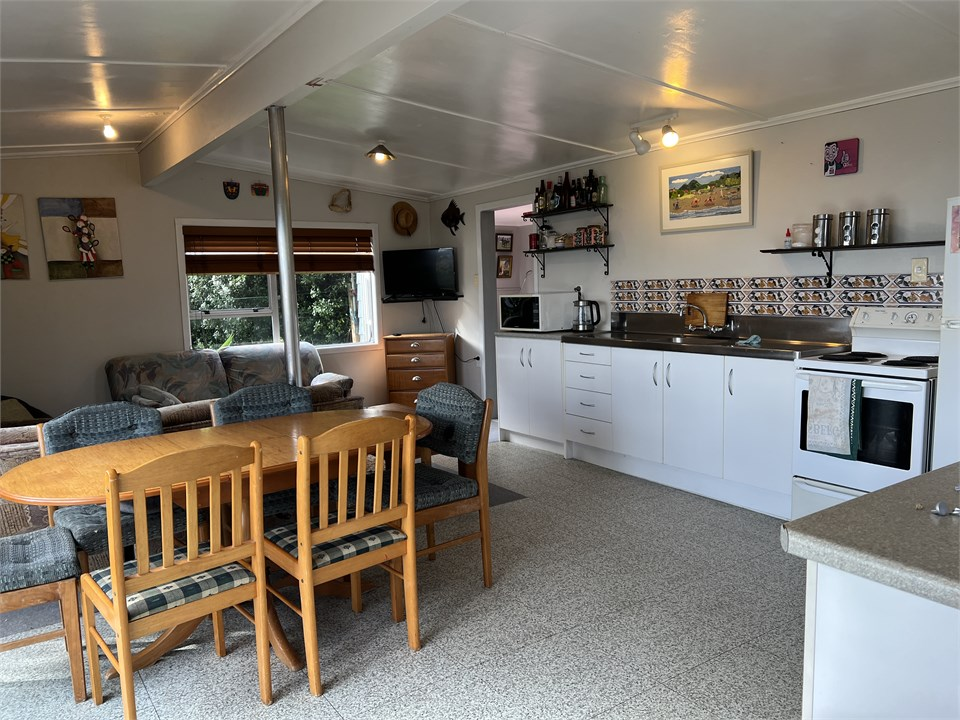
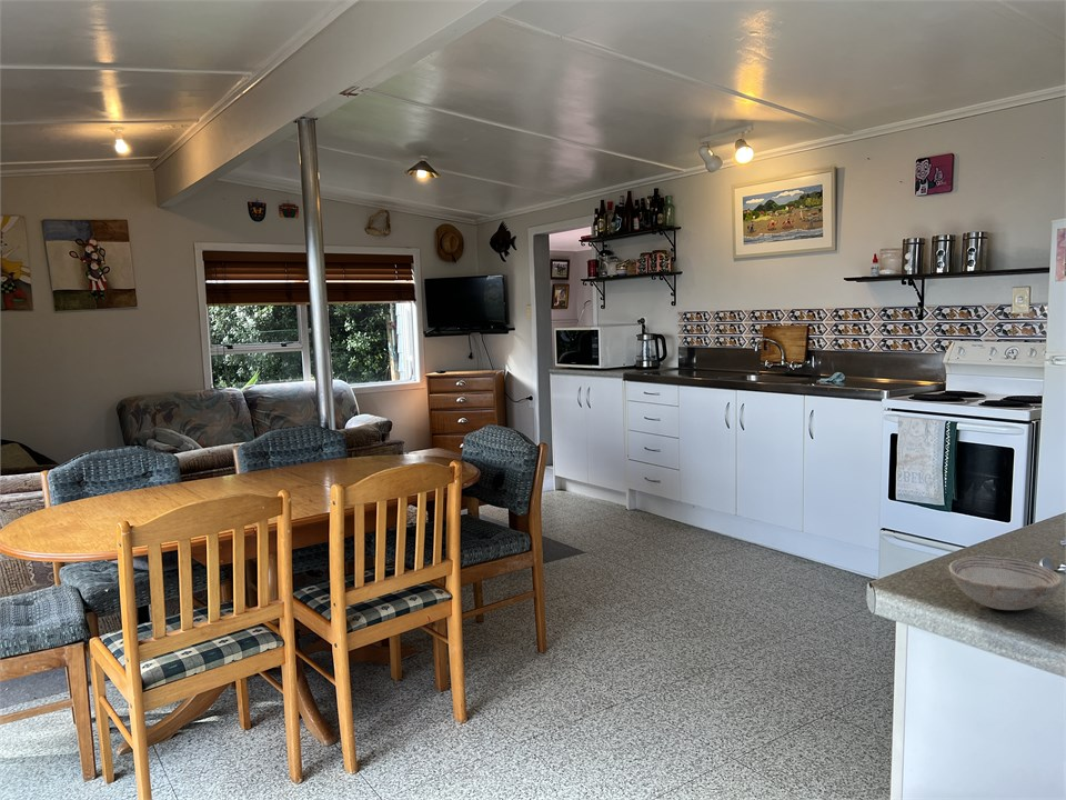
+ bowl [948,556,1063,611]
